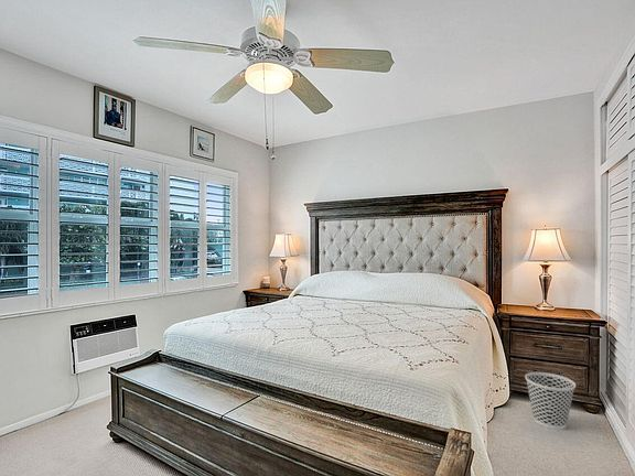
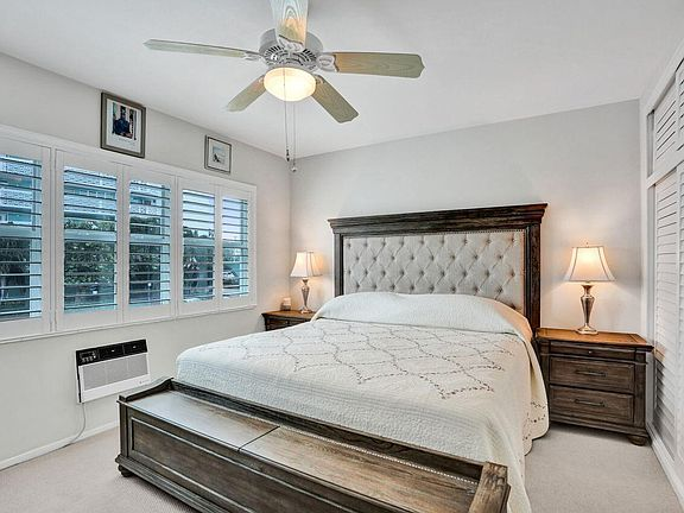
- wastebasket [524,371,577,431]
